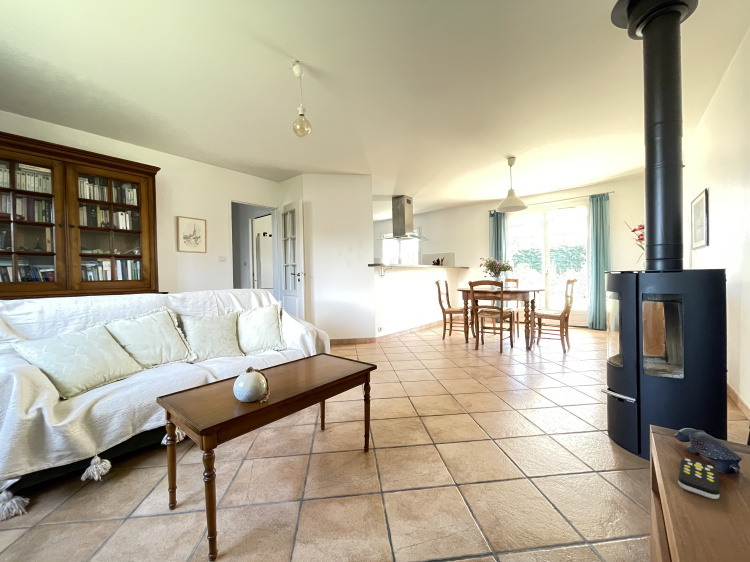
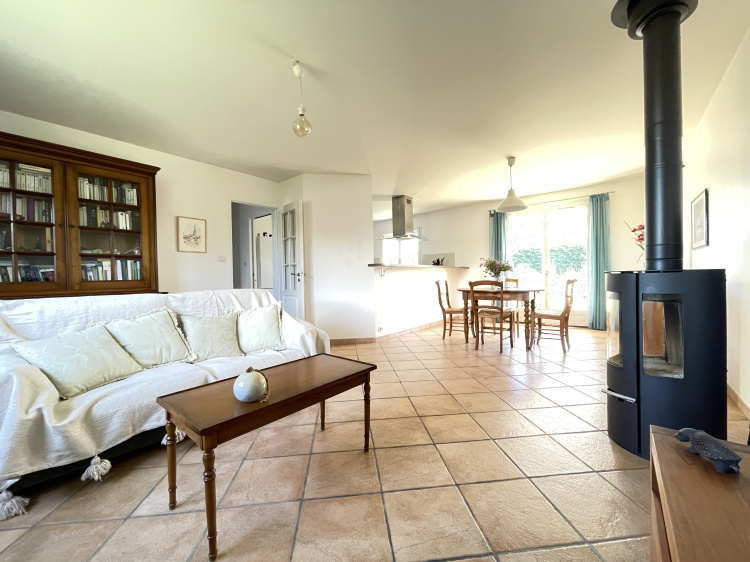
- remote control [677,458,720,500]
